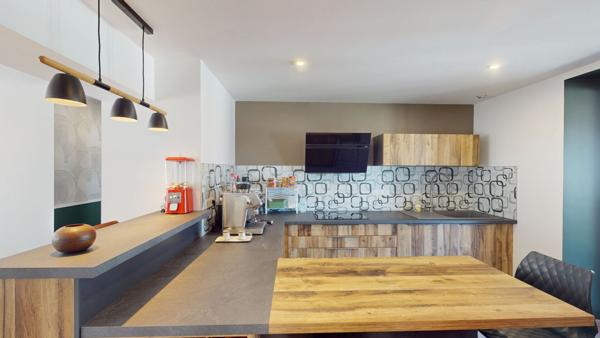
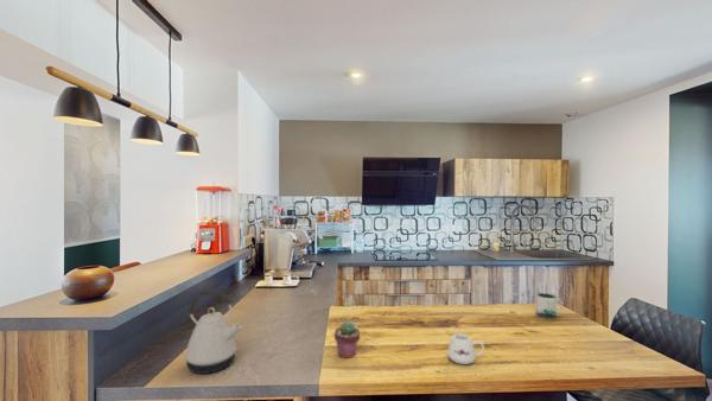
+ mug [535,292,564,320]
+ kettle [183,288,242,375]
+ mug [446,332,485,365]
+ potted succulent [333,319,362,359]
